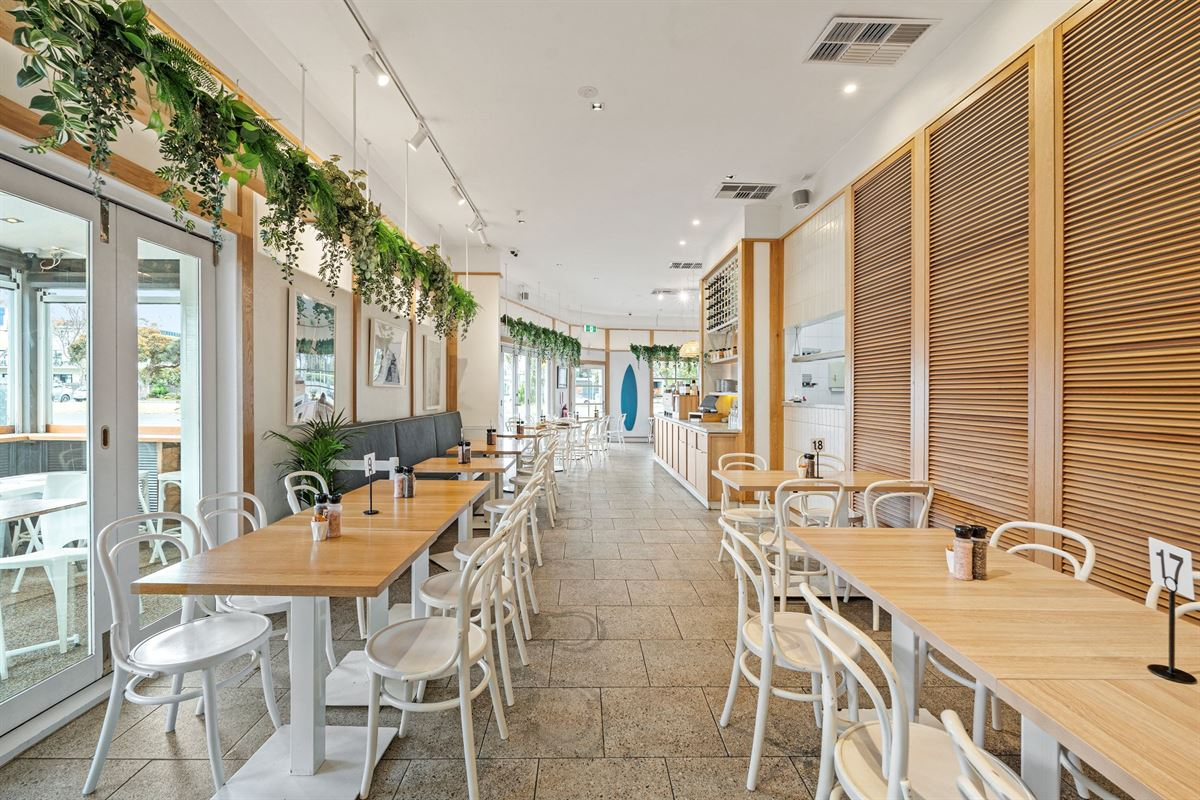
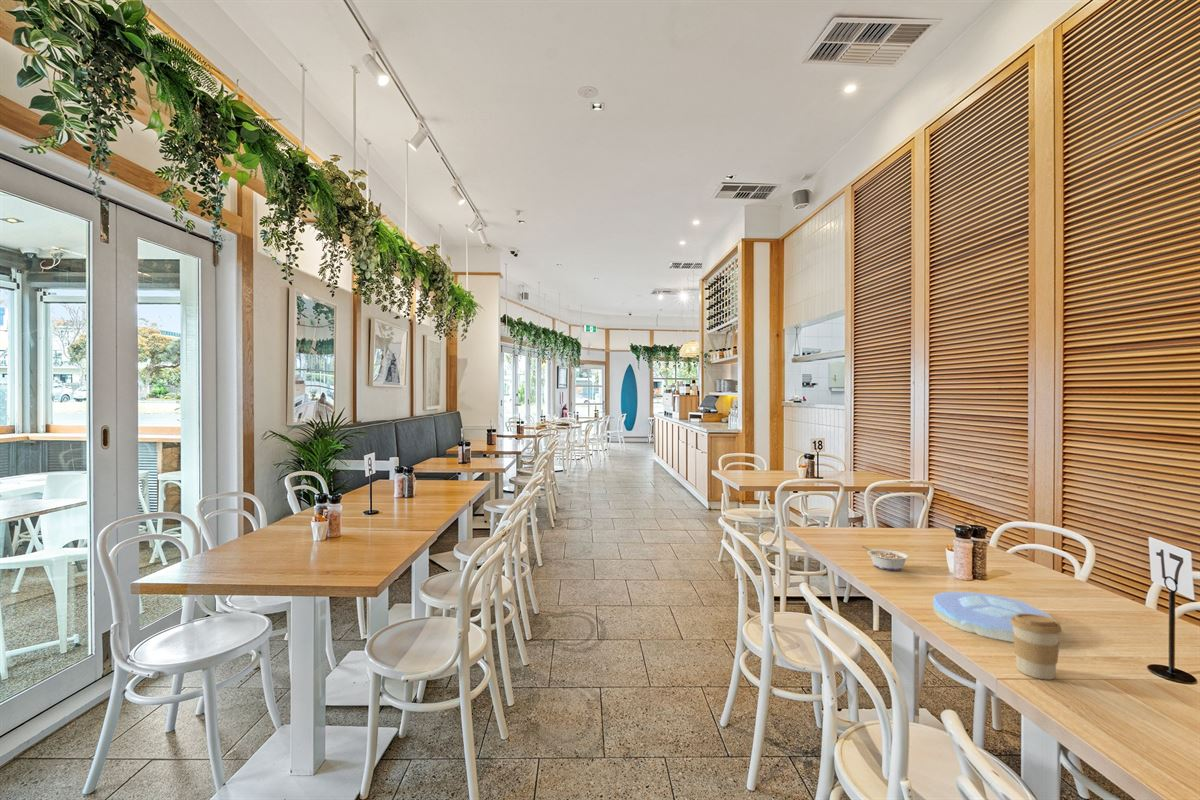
+ legume [861,545,910,571]
+ coffee cup [1010,614,1063,680]
+ plate [932,591,1054,643]
